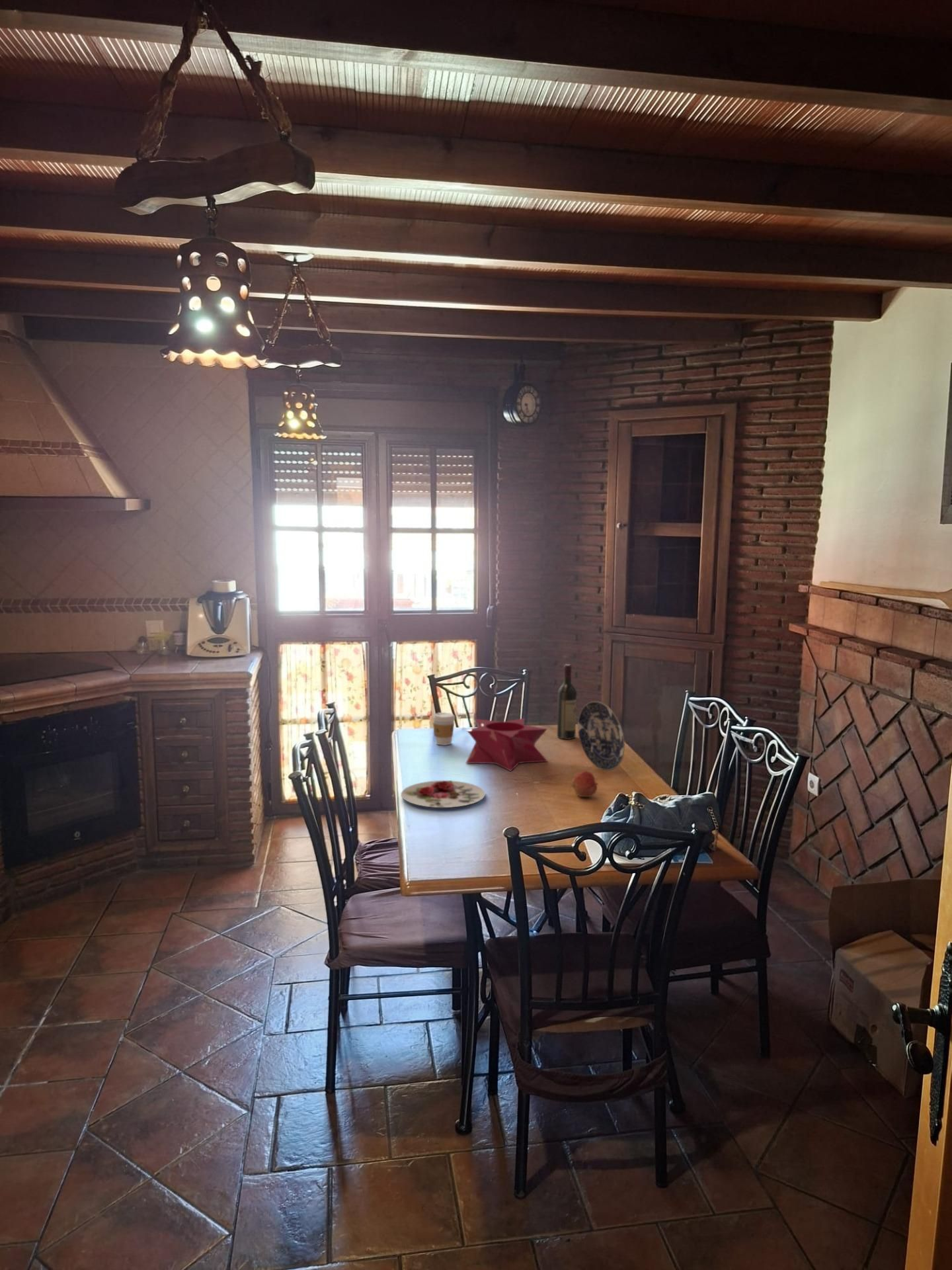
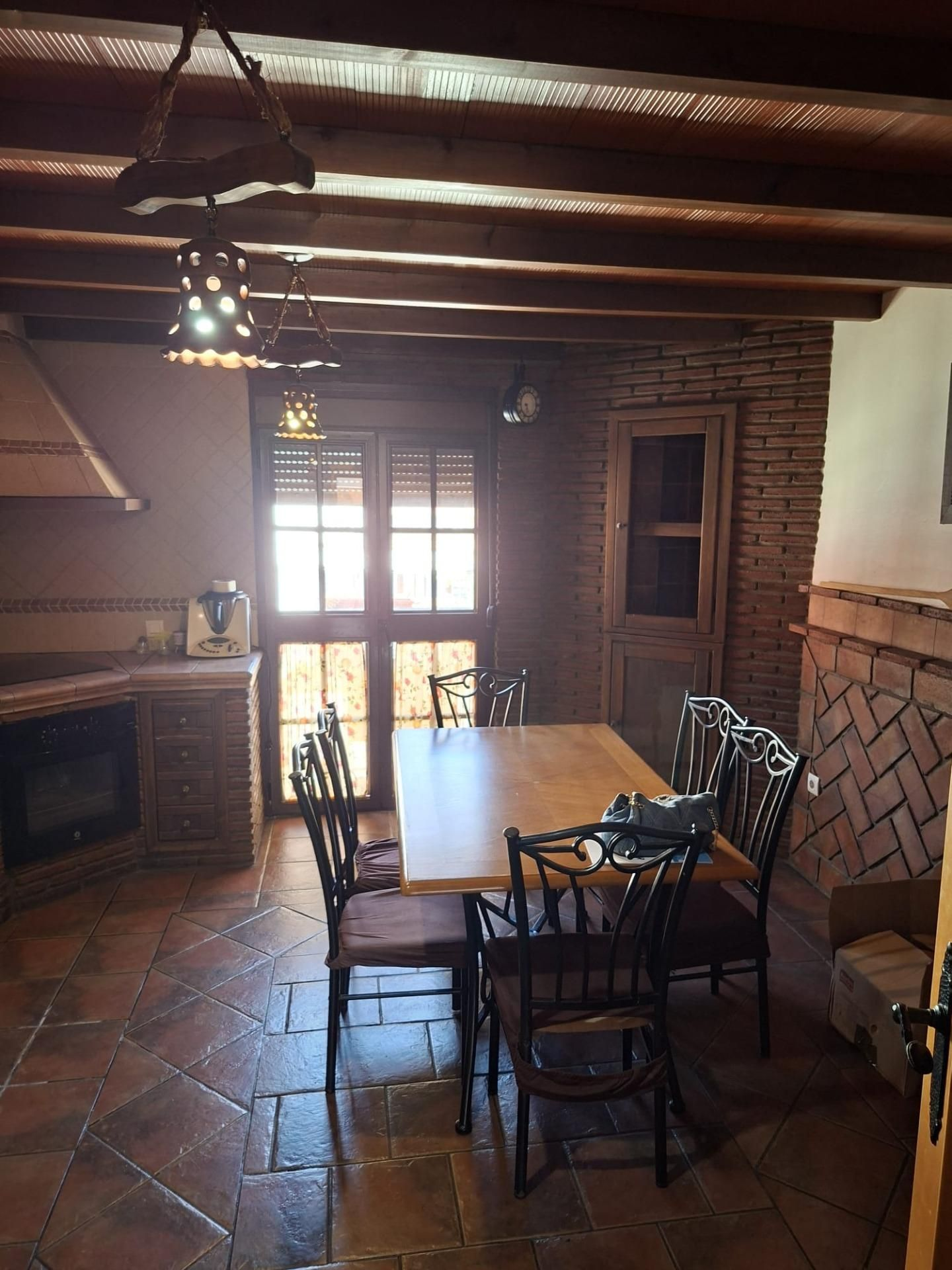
- plate [401,780,486,808]
- coffee cup [432,712,456,746]
- apple [571,771,599,798]
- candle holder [465,718,548,771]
- wine bottle [557,663,577,740]
- plate [577,700,625,771]
